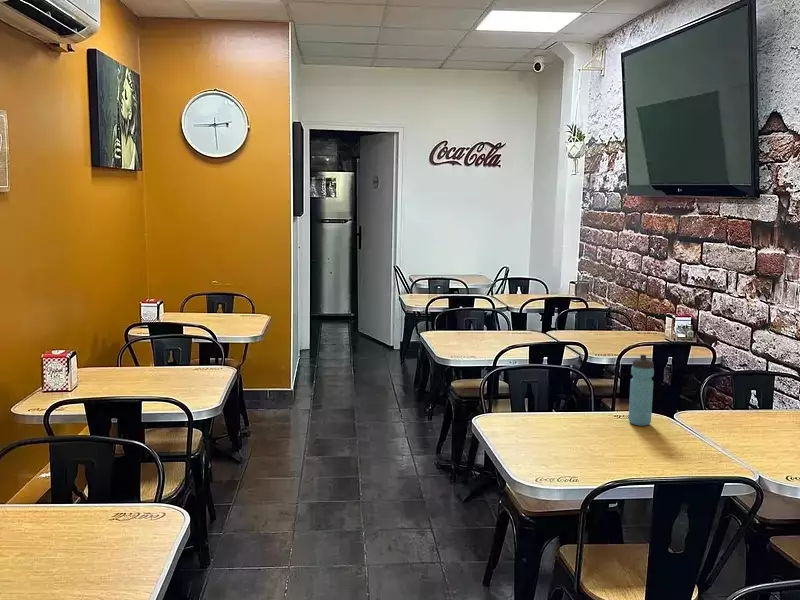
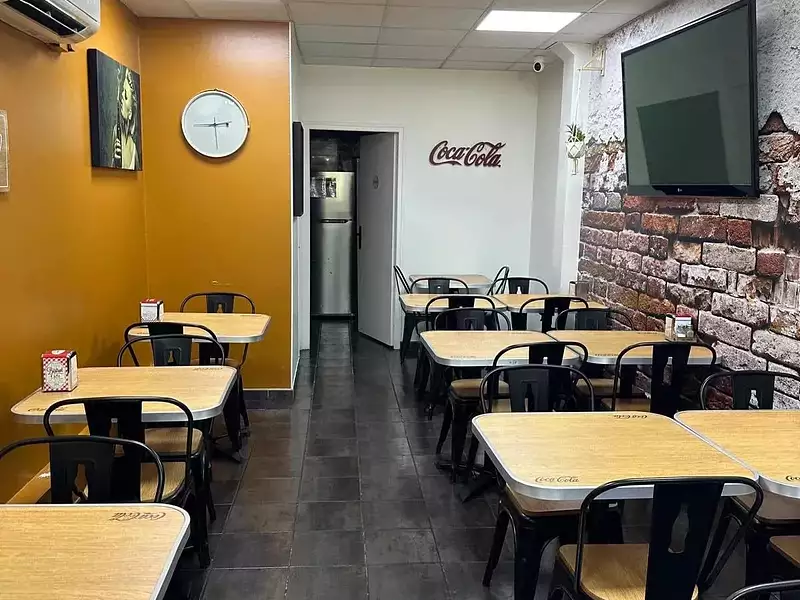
- water bottle [628,354,655,427]
